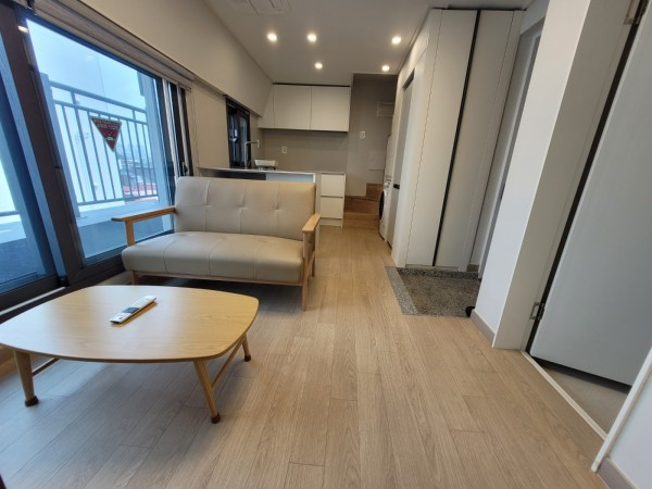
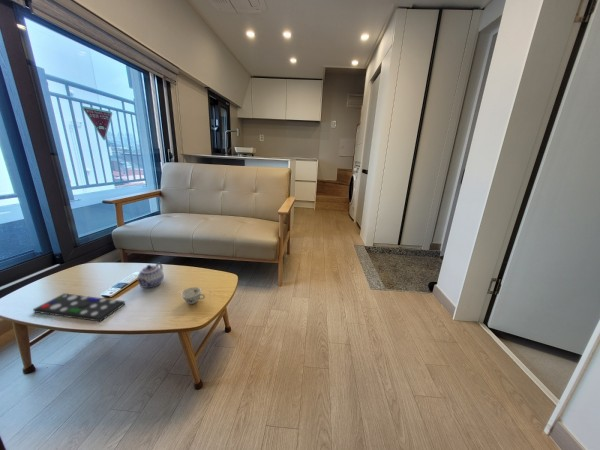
+ teacup [180,286,206,305]
+ remote control [32,292,126,323]
+ teapot [135,262,165,289]
